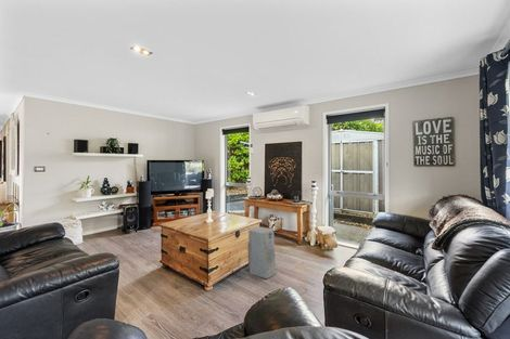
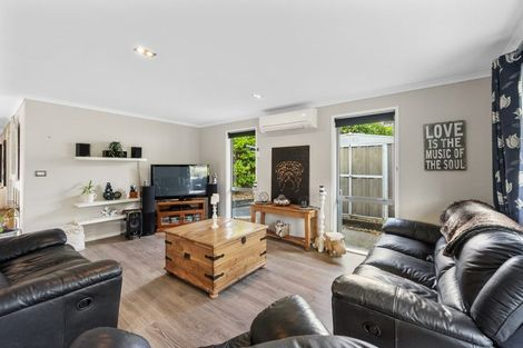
- air purifier [247,226,277,279]
